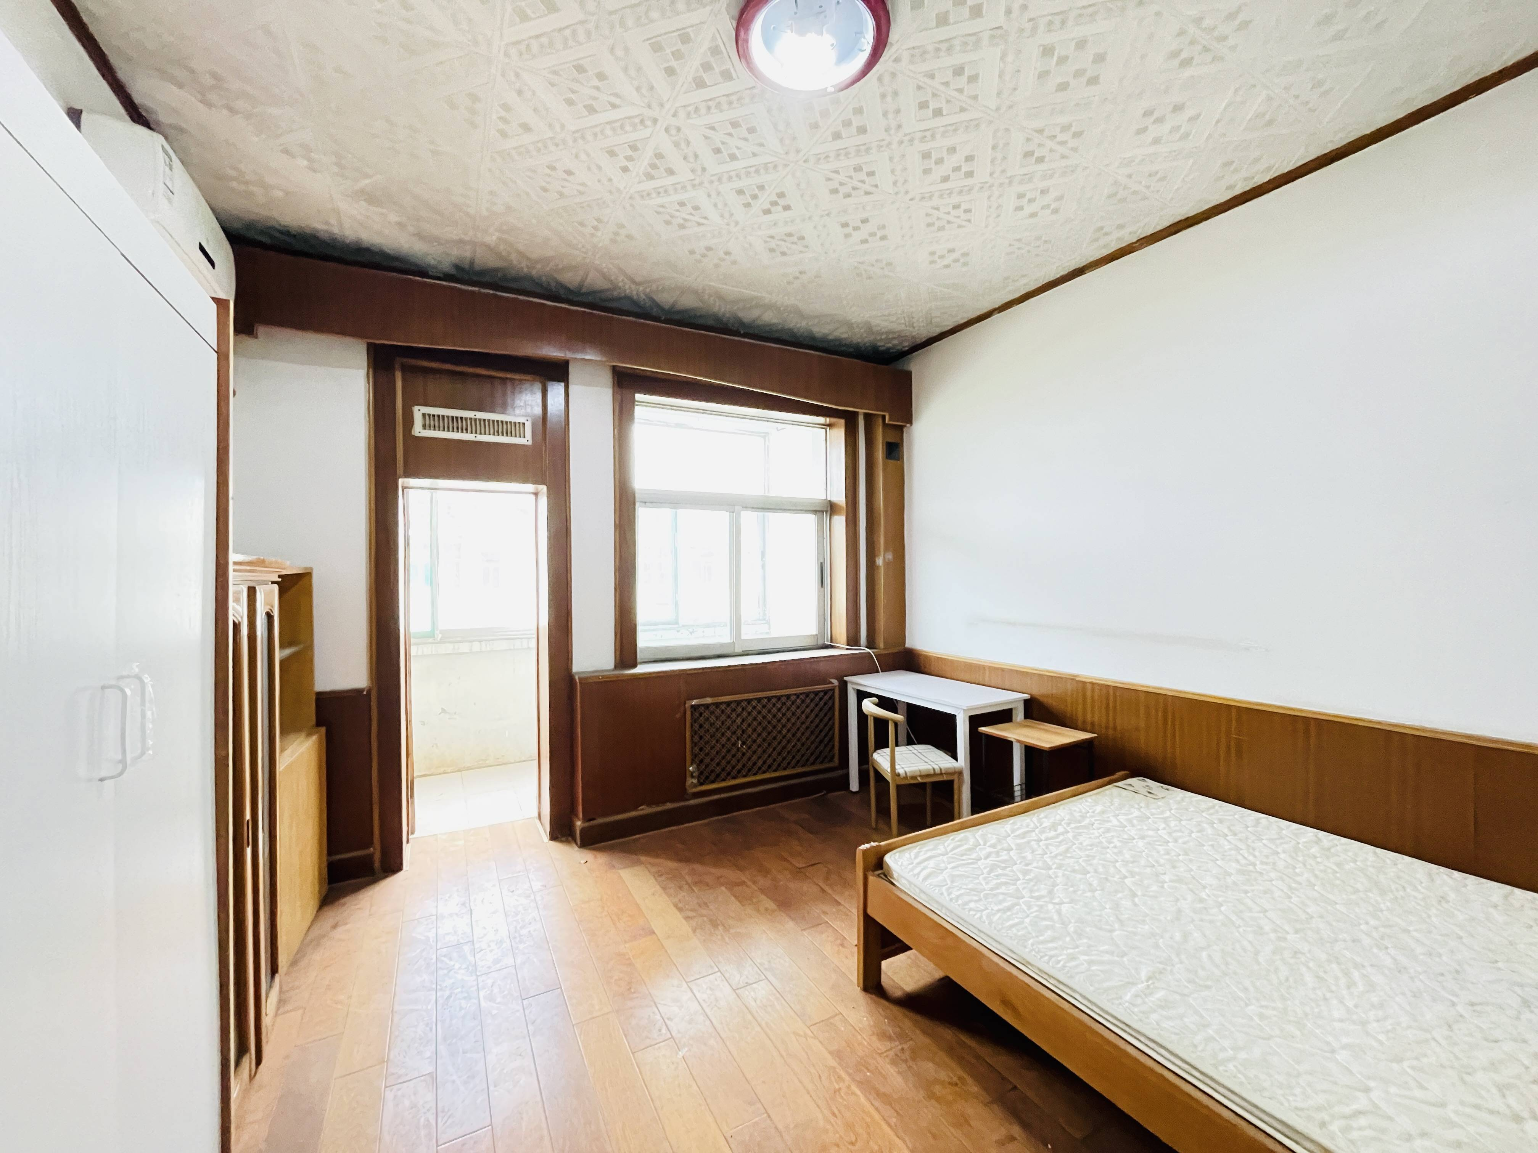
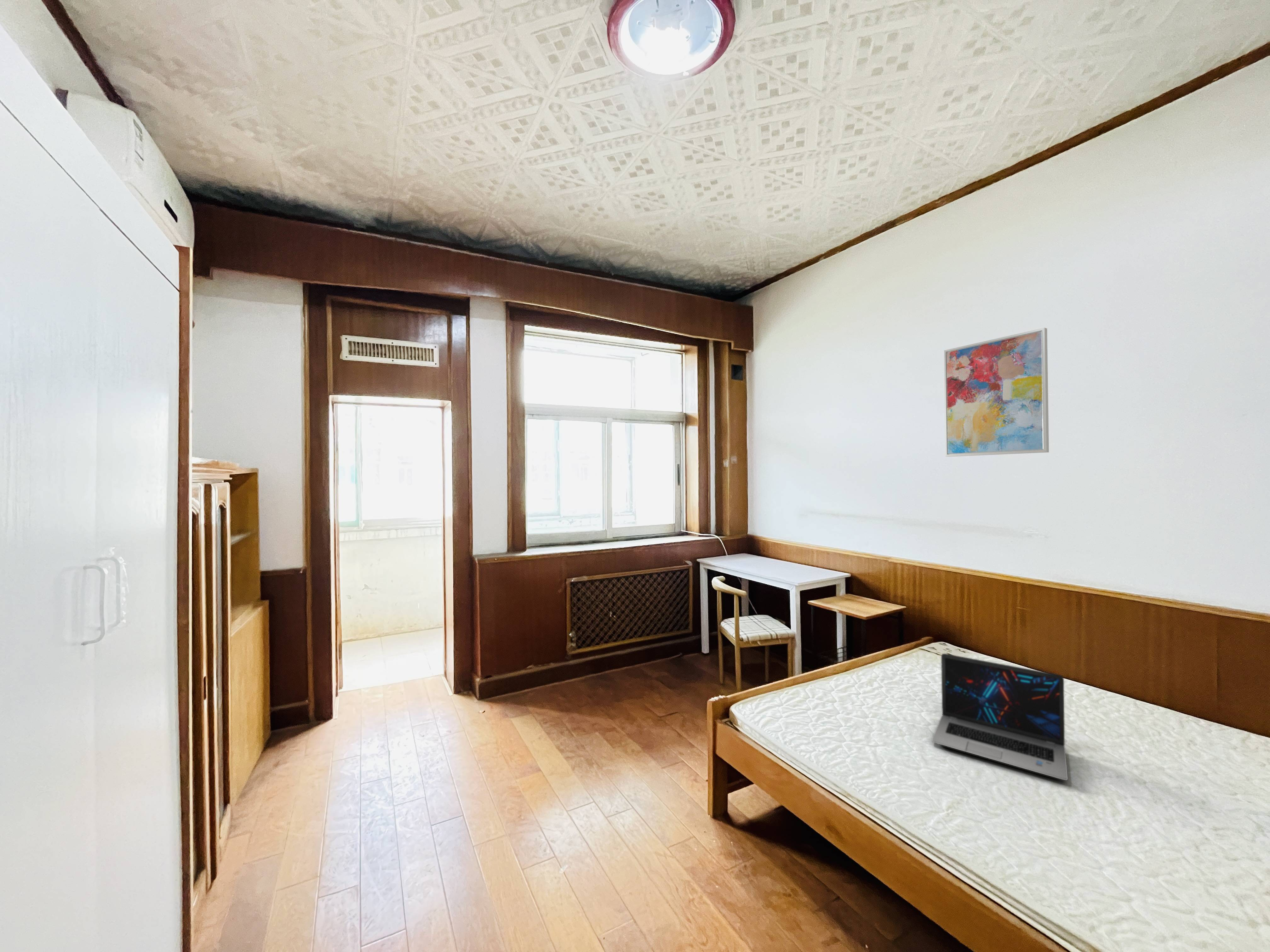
+ laptop [931,653,1068,781]
+ wall art [944,327,1049,457]
